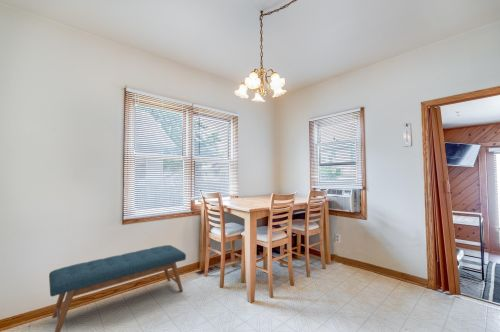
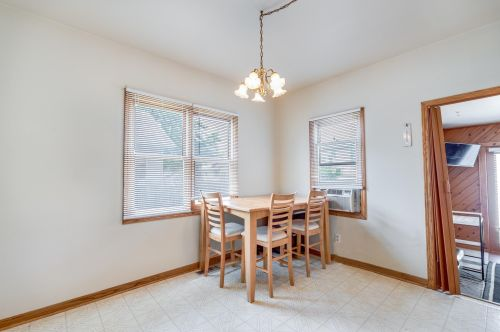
- bench [48,244,187,332]
